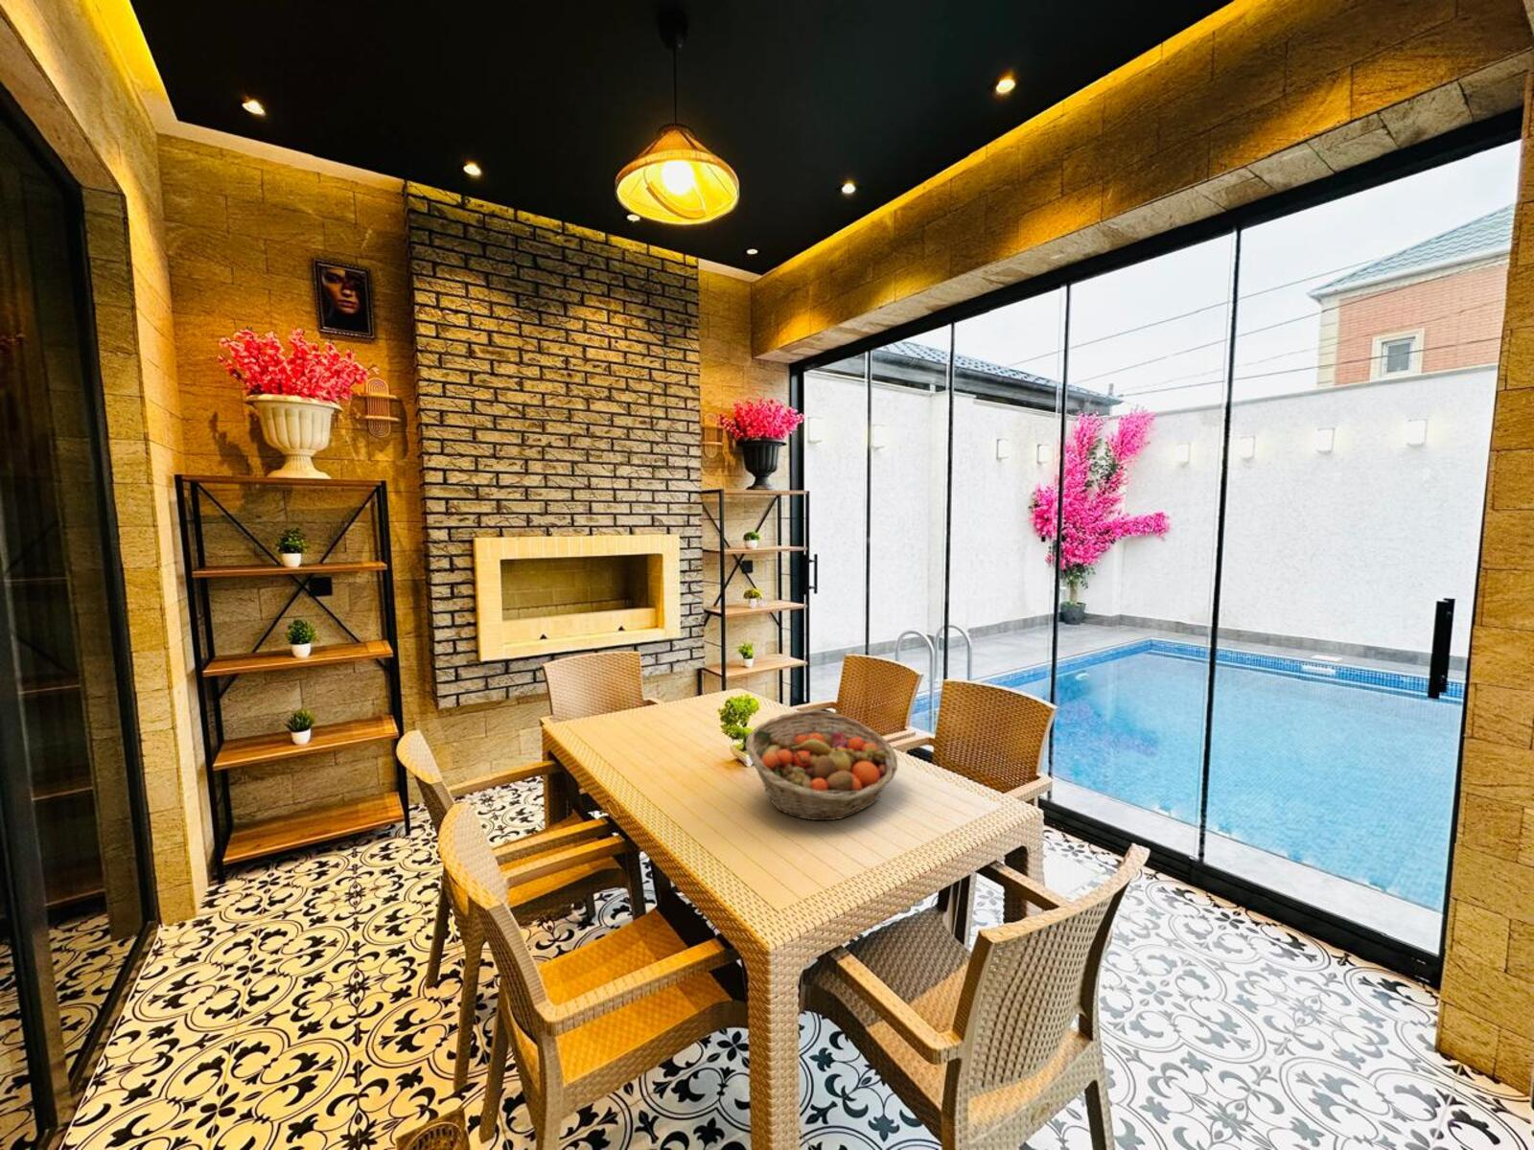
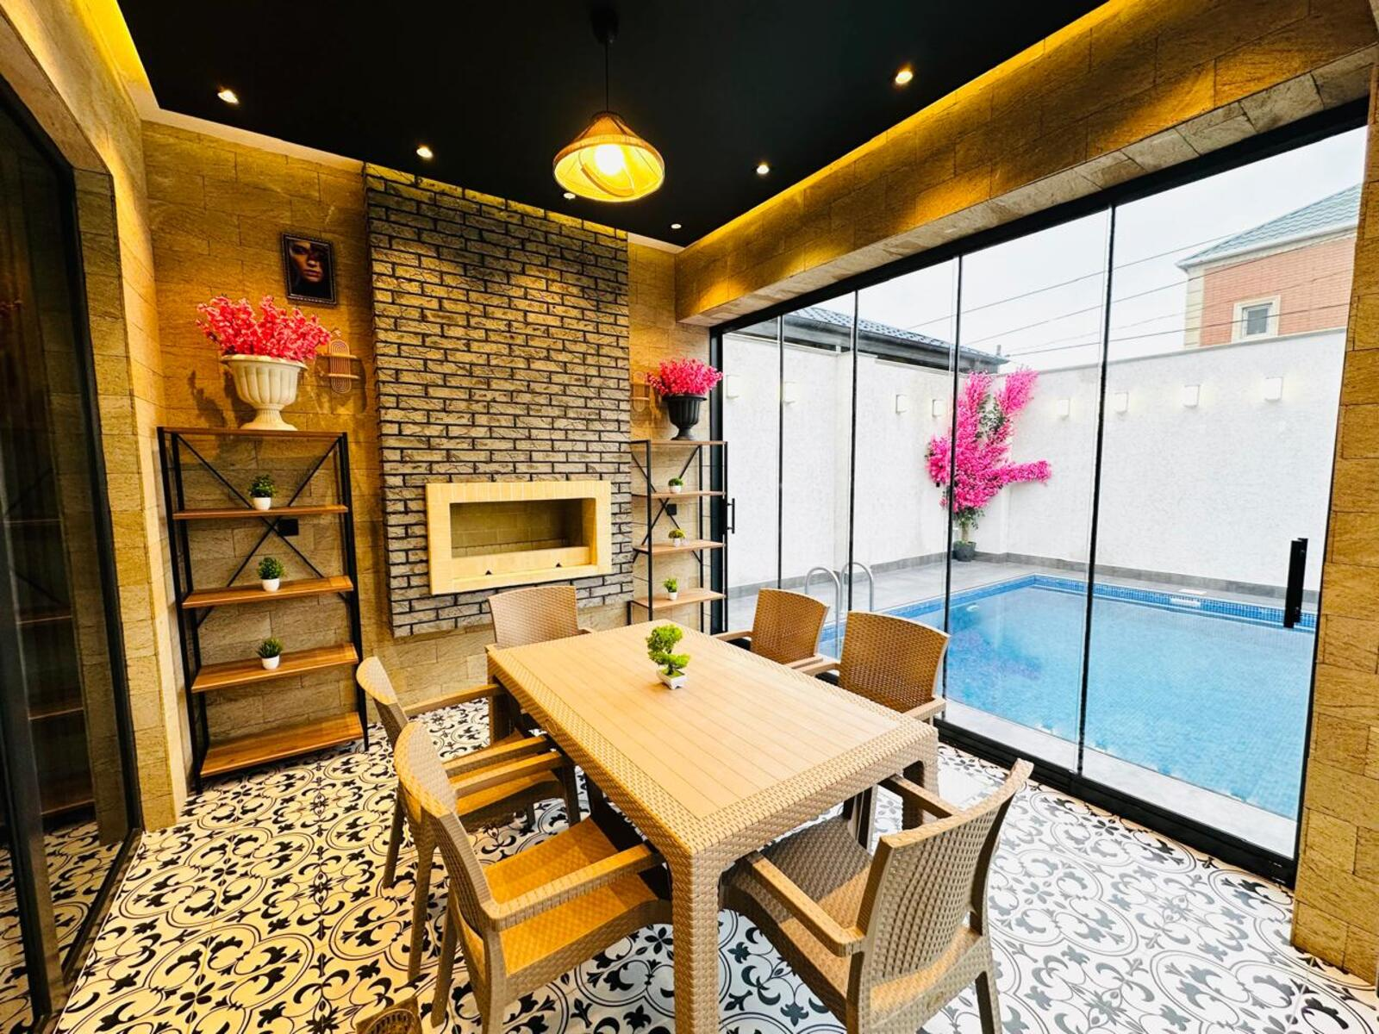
- fruit basket [744,709,899,821]
